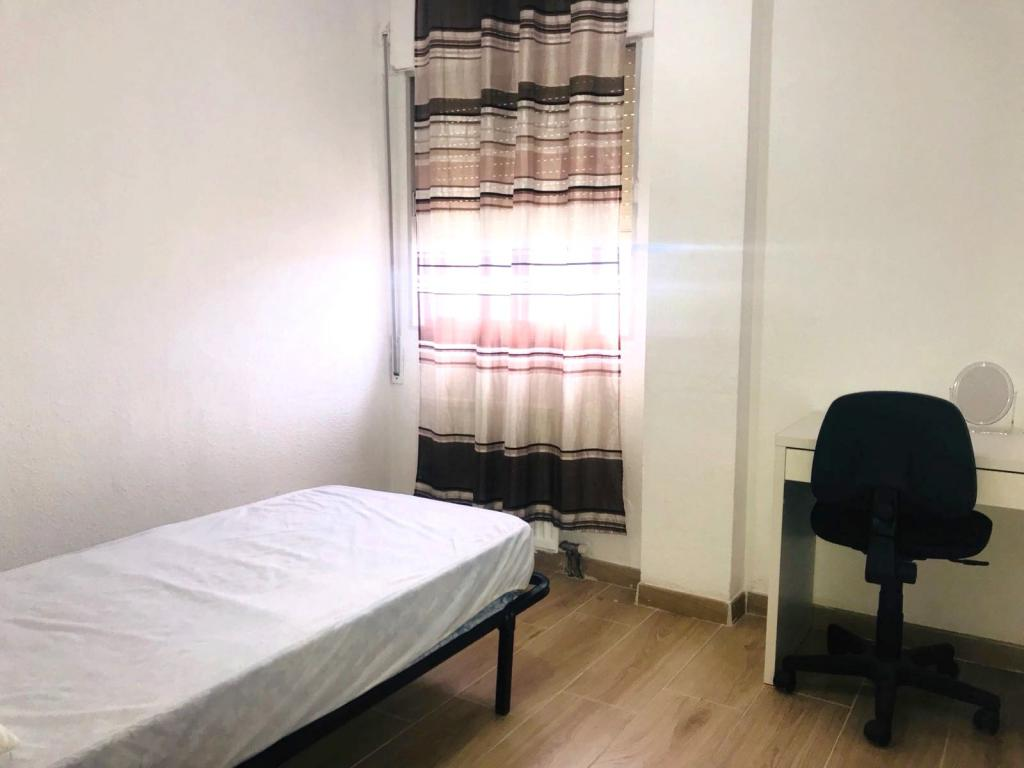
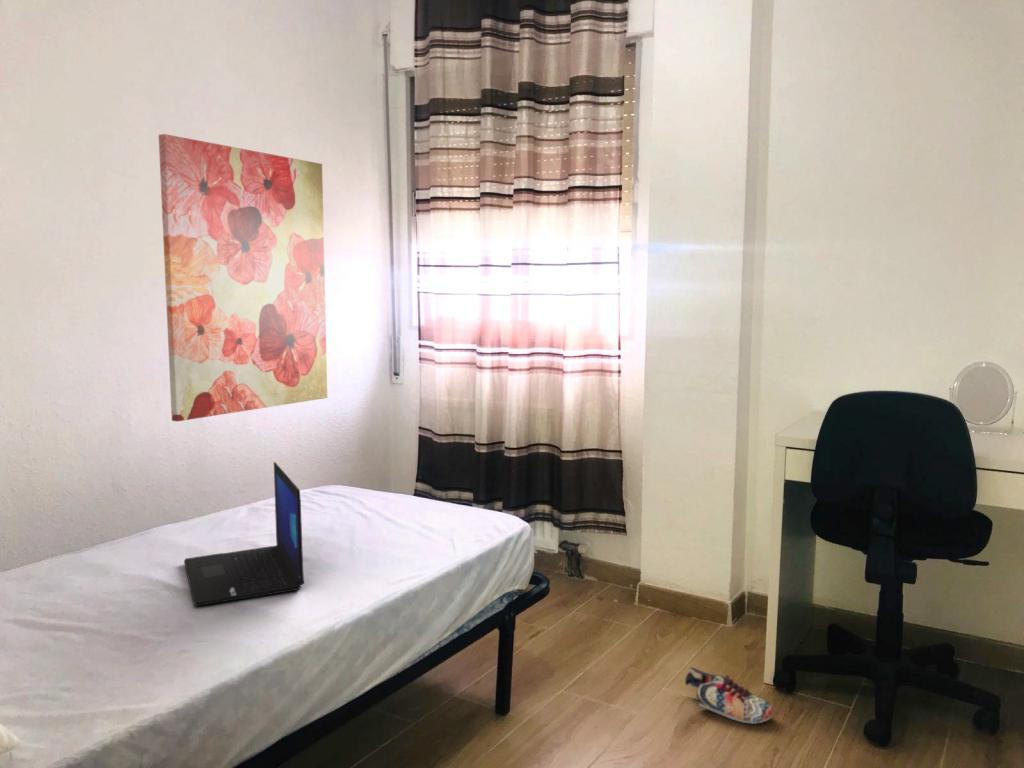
+ laptop [183,461,305,607]
+ wall art [158,133,328,423]
+ shoe [684,666,775,725]
